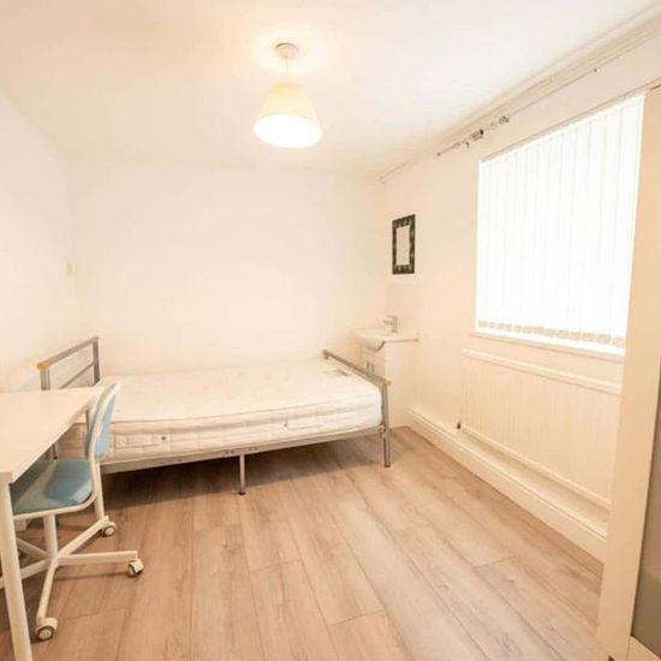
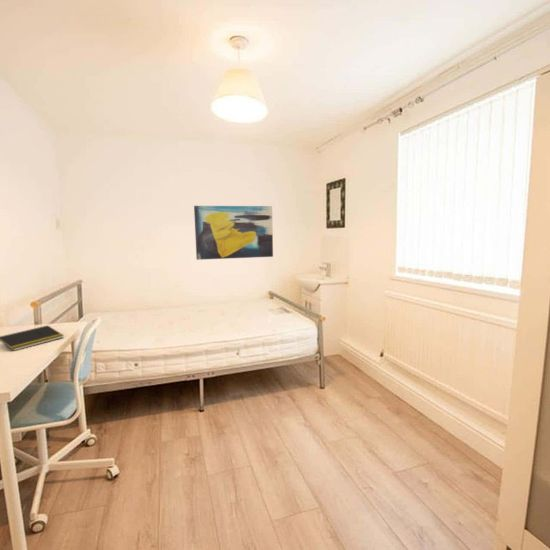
+ wall art [193,205,274,261]
+ notepad [0,324,65,352]
